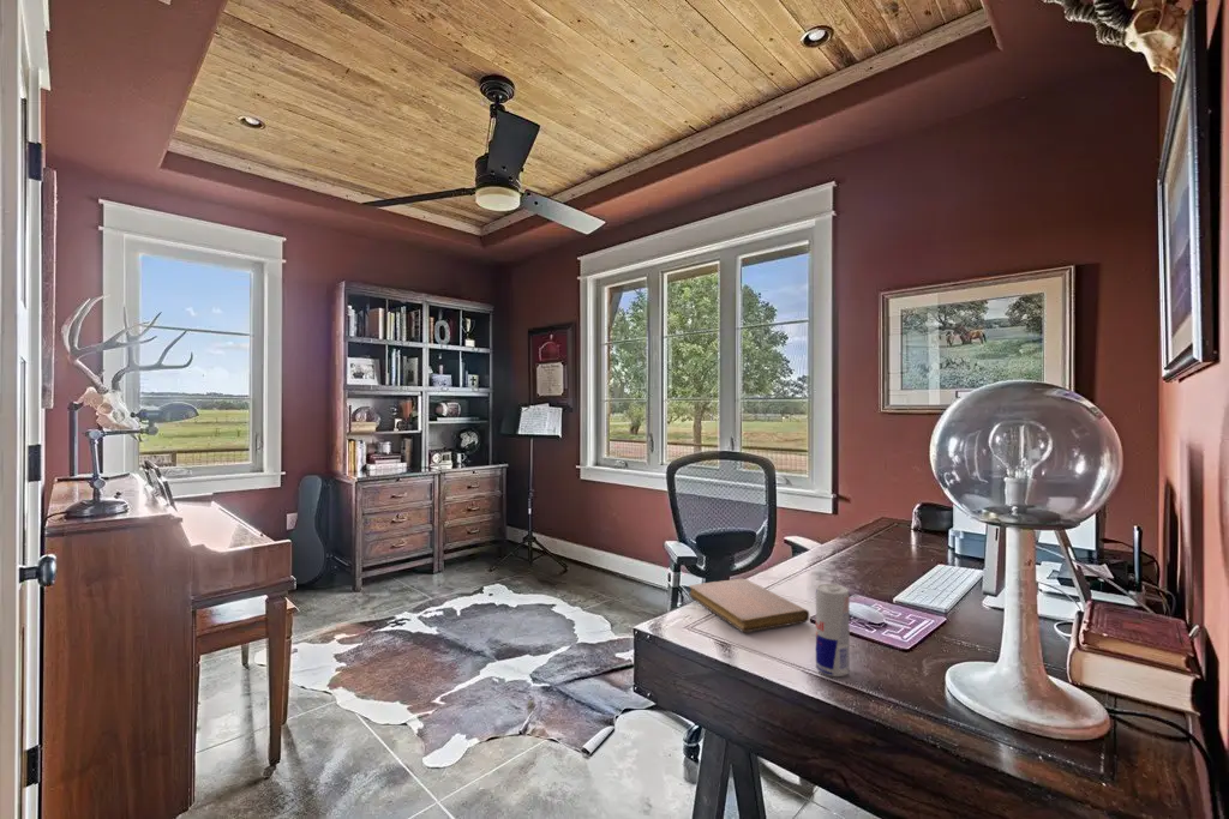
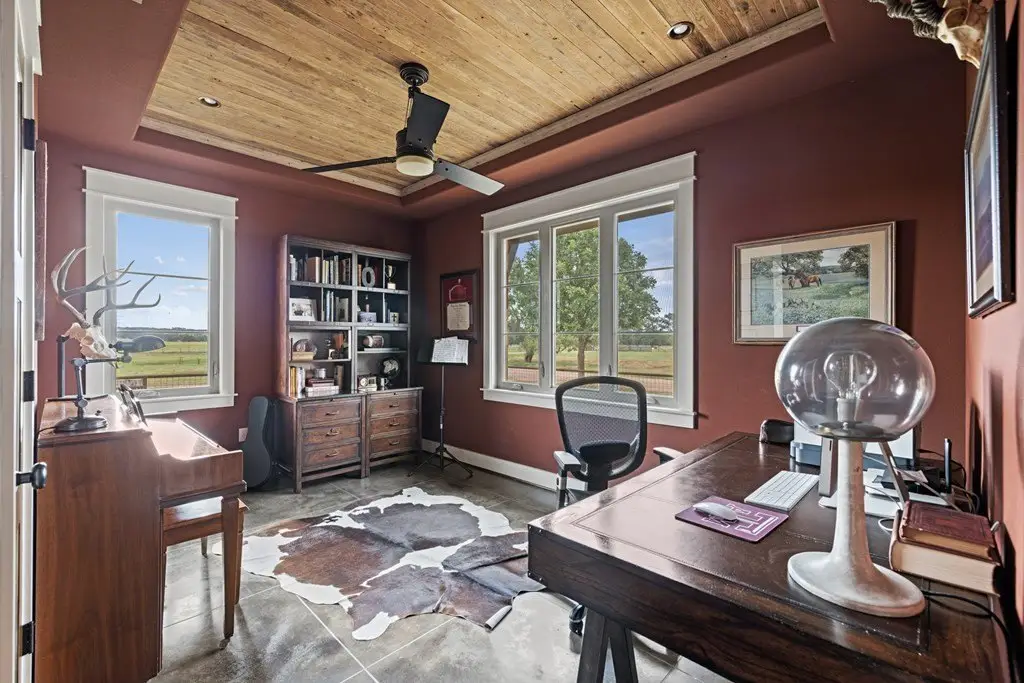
- notebook [688,578,810,633]
- beverage can [815,583,851,678]
